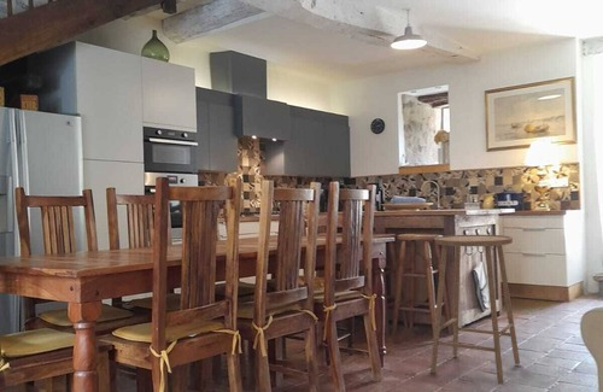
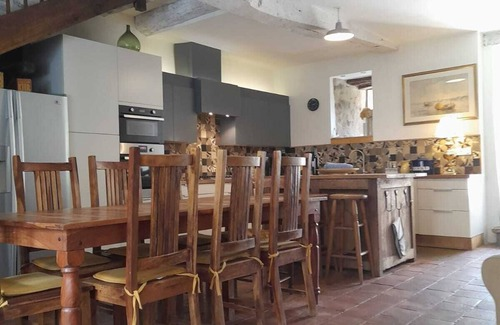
- stool [429,234,521,385]
